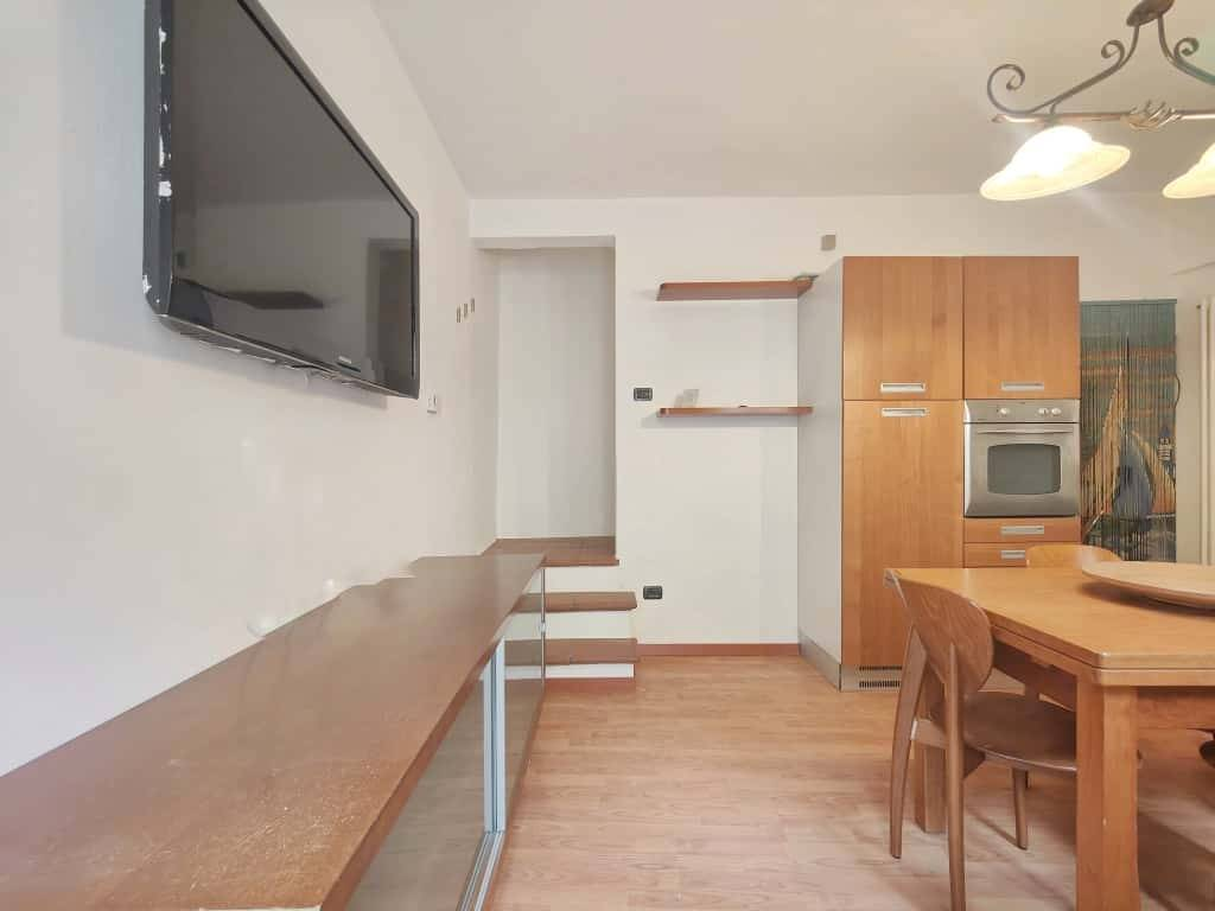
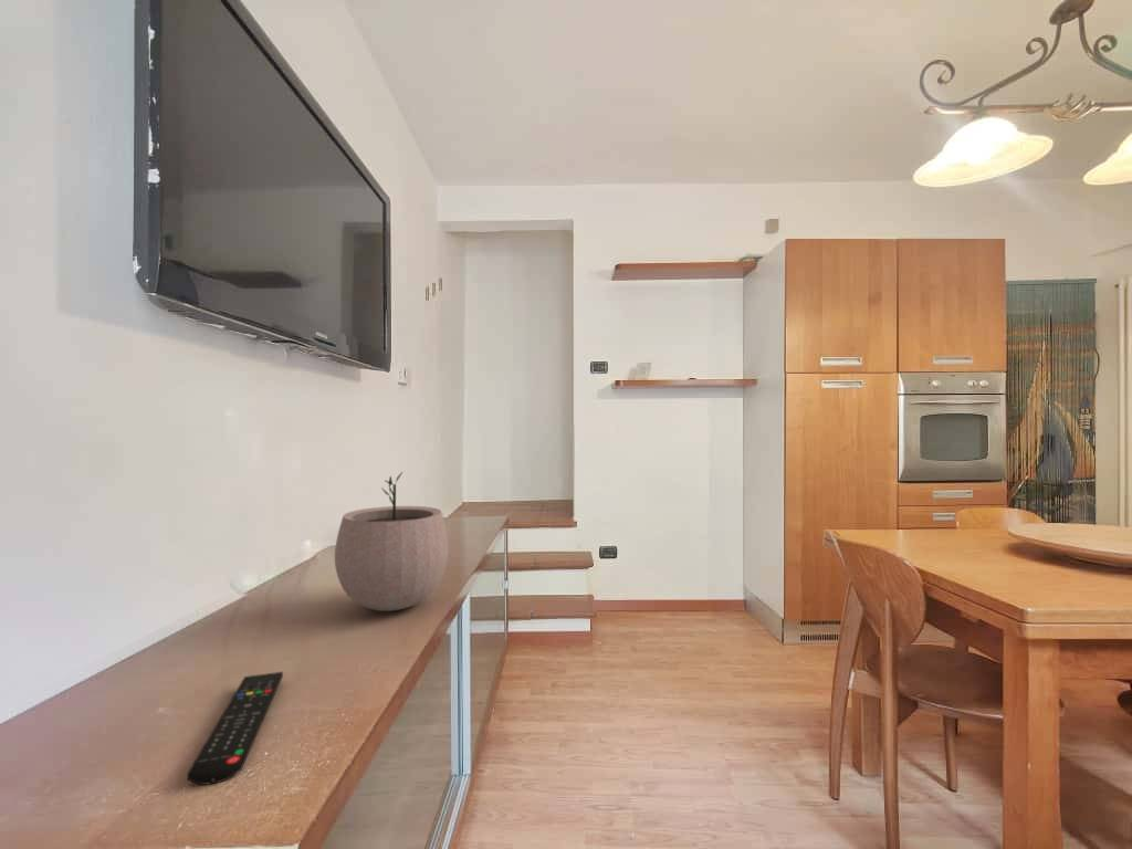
+ remote control [186,671,284,786]
+ plant pot [334,471,450,612]
